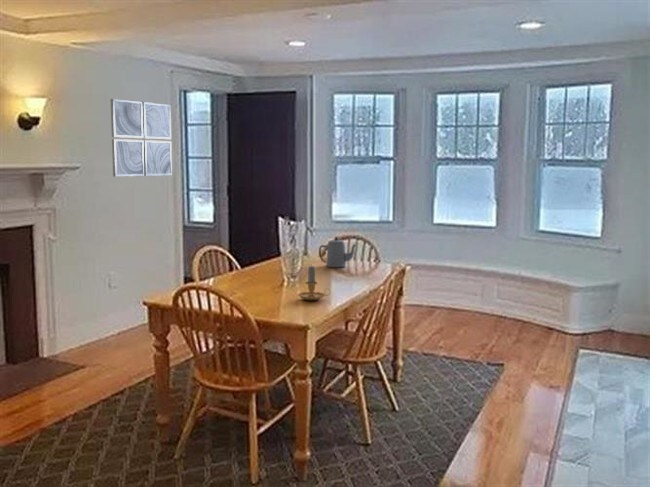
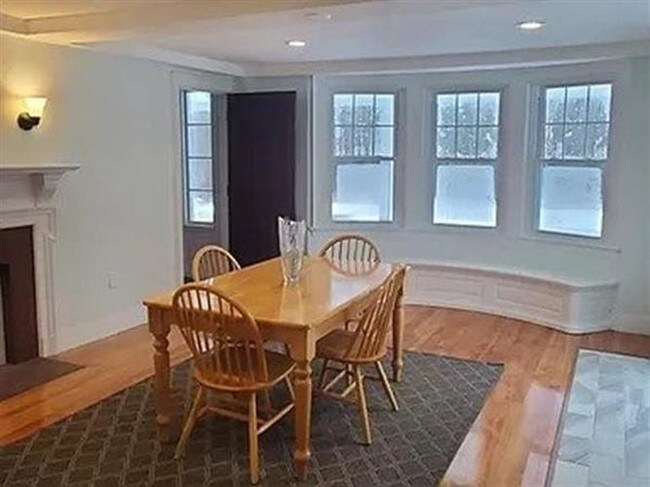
- teapot [318,236,357,268]
- candle [297,264,332,301]
- wall art [110,98,173,178]
